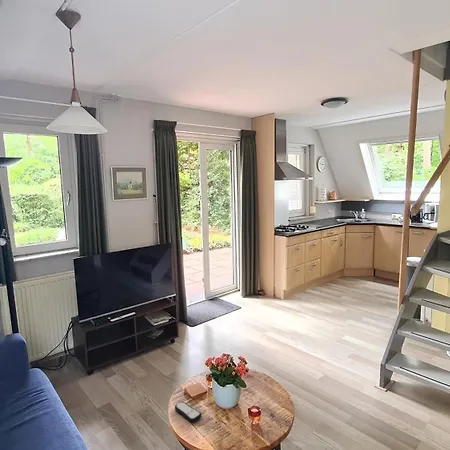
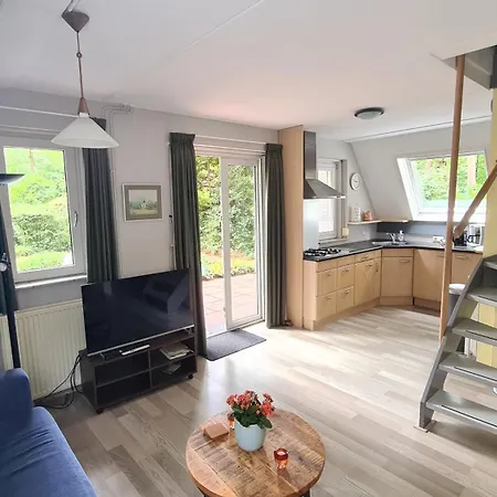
- remote control [174,401,203,423]
